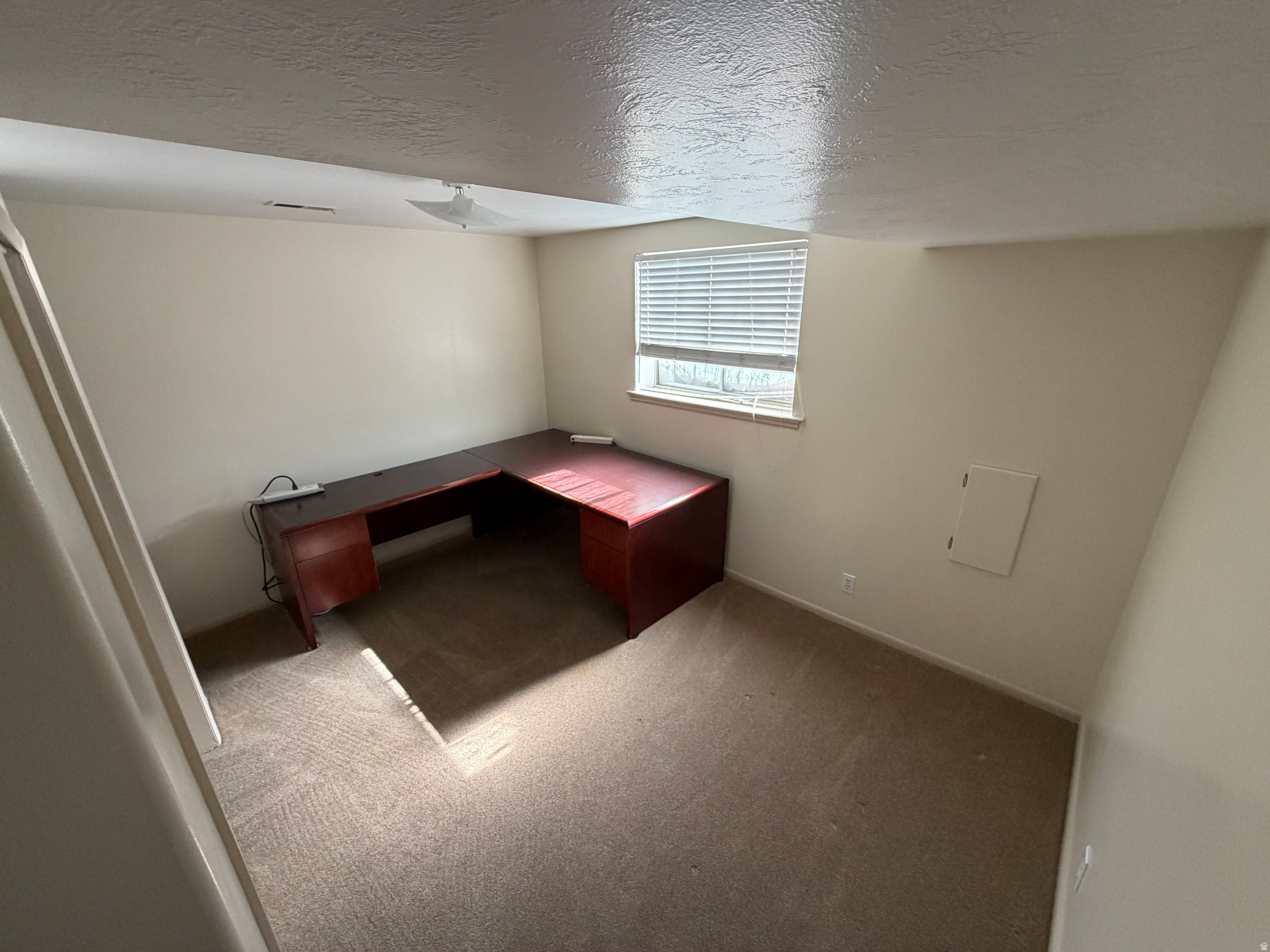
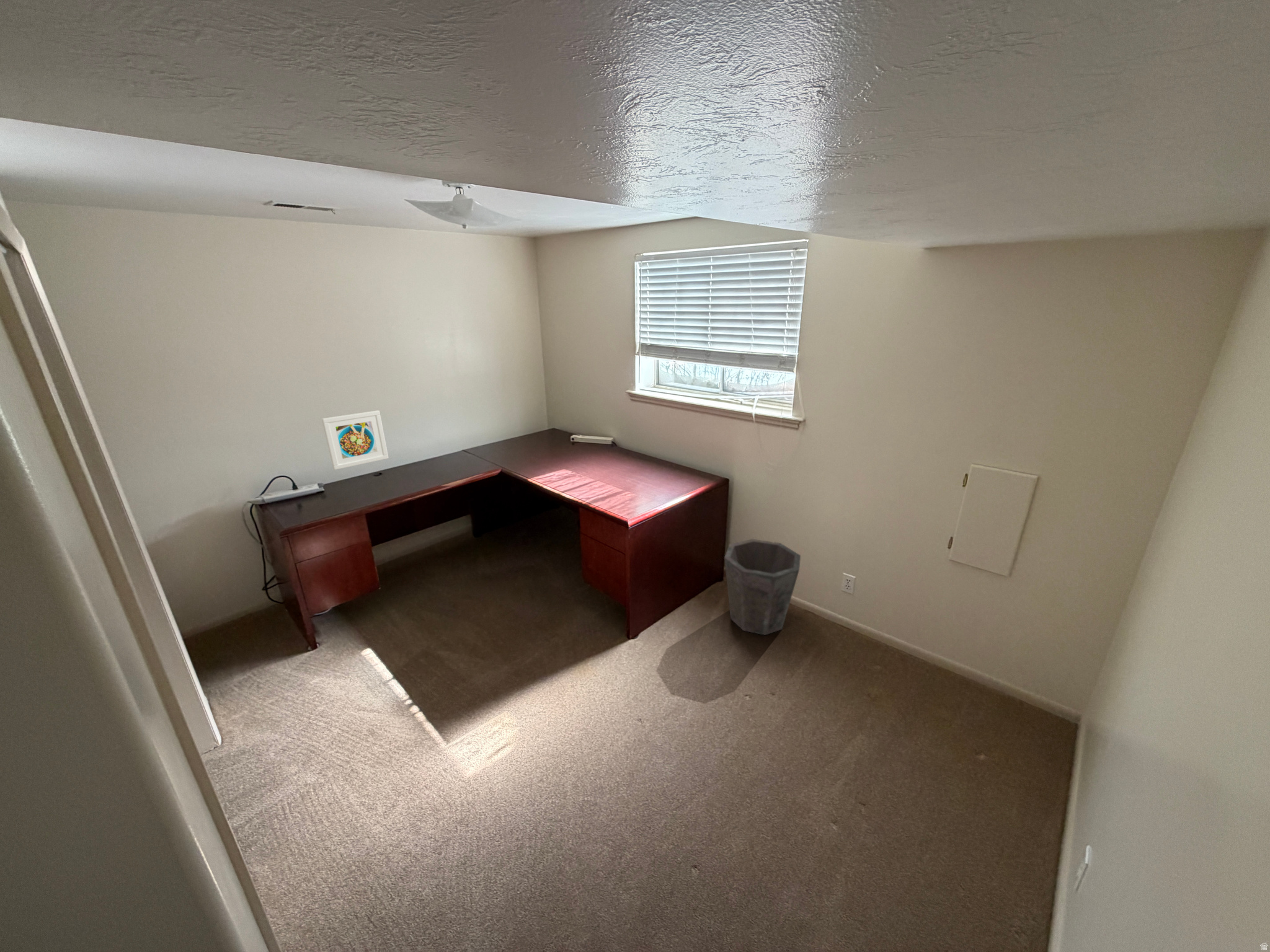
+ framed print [321,410,389,470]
+ waste bin [724,539,801,636]
